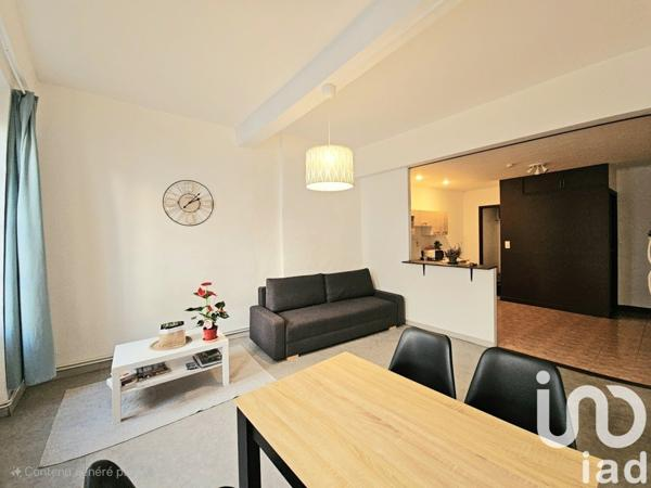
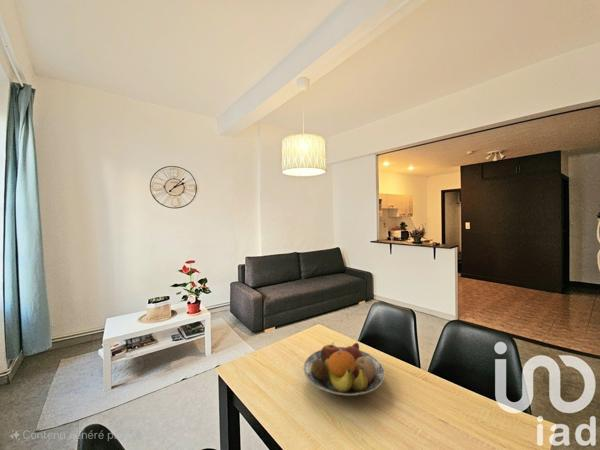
+ fruit bowl [303,341,386,397]
